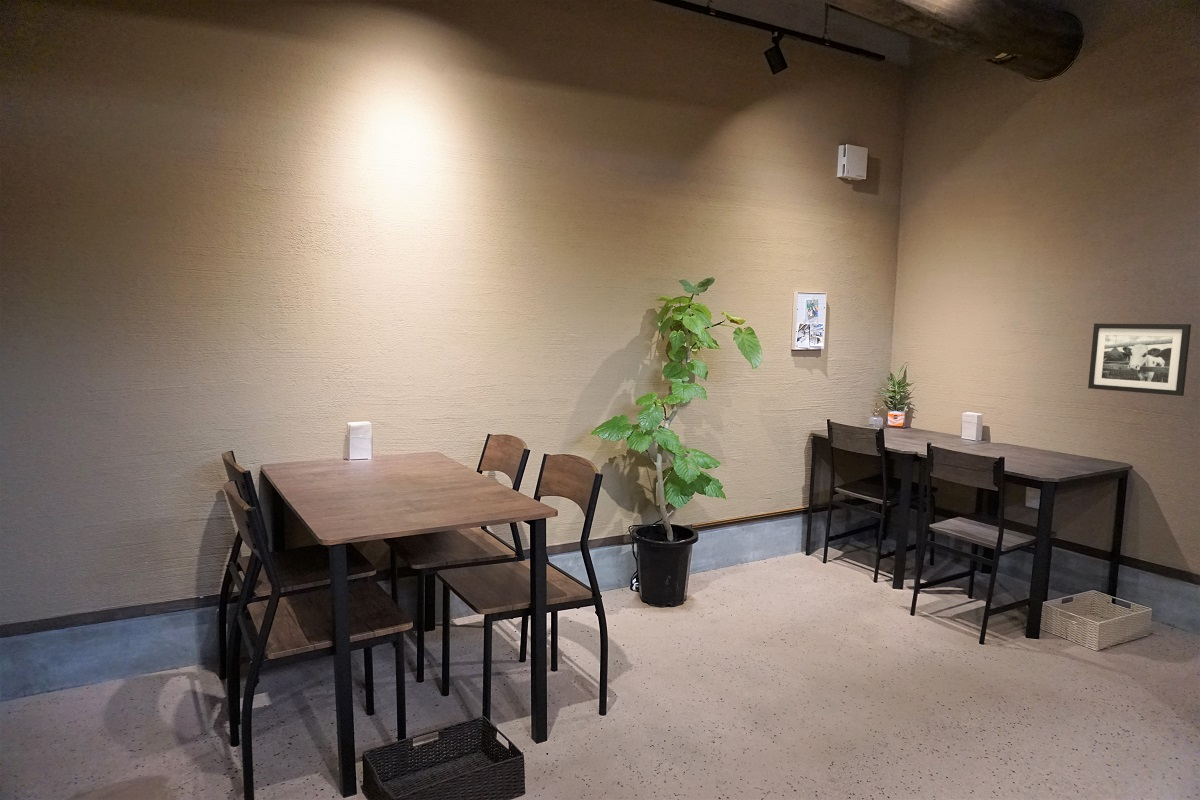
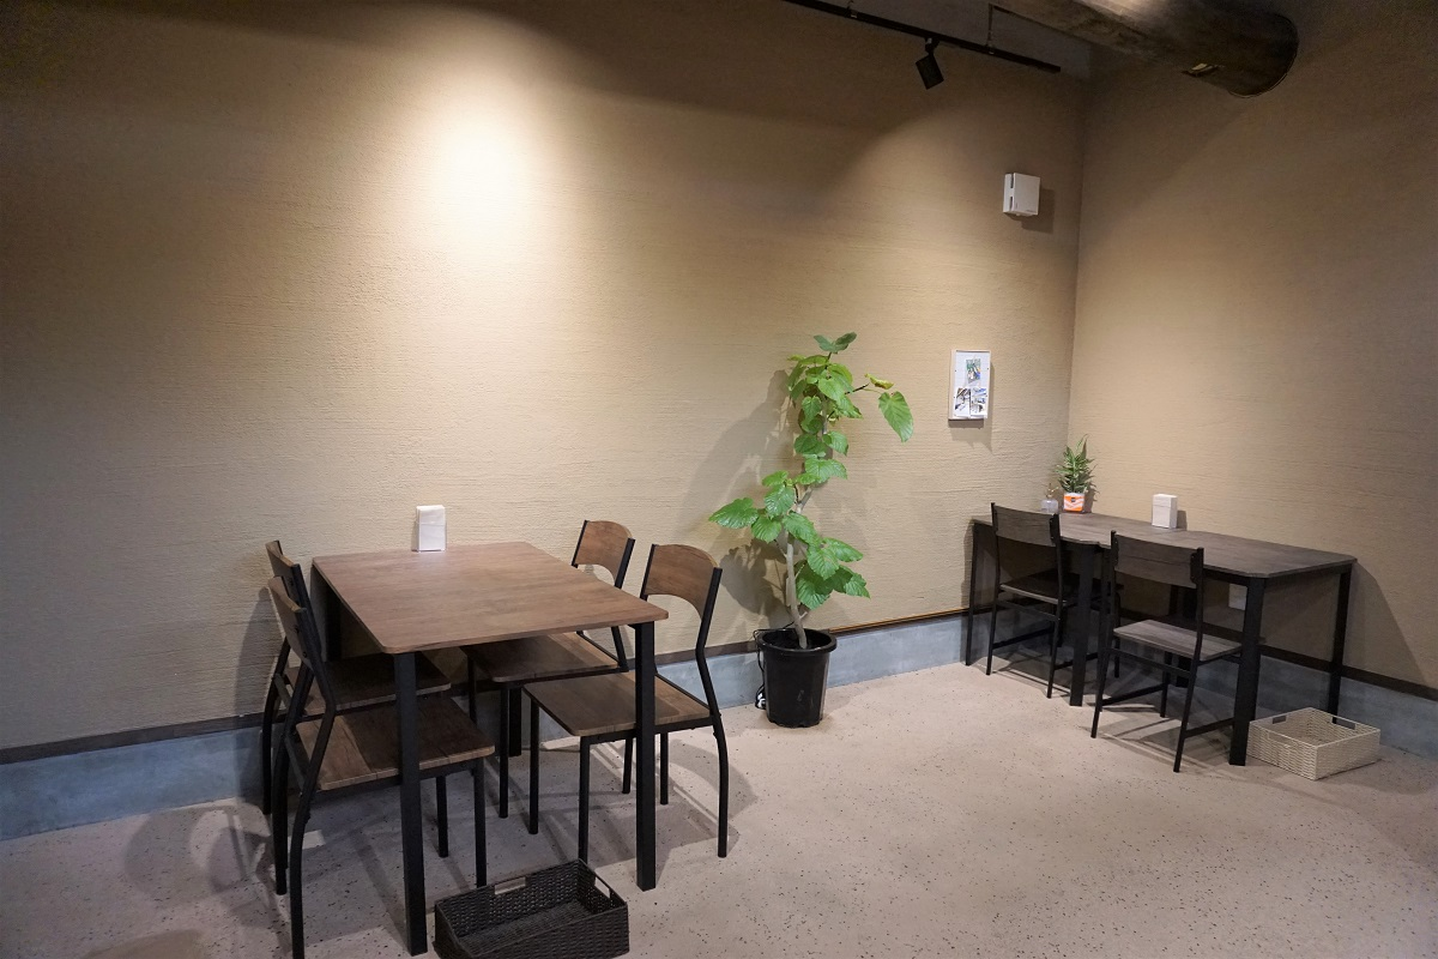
- picture frame [1087,323,1192,397]
